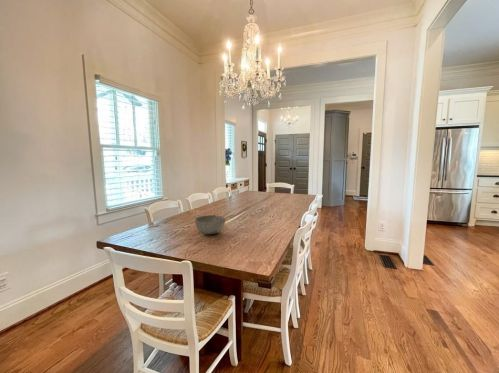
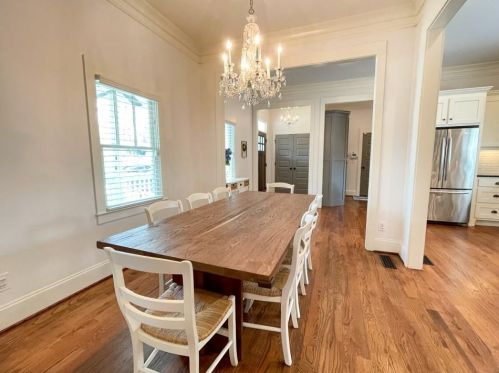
- bowl [194,214,226,235]
